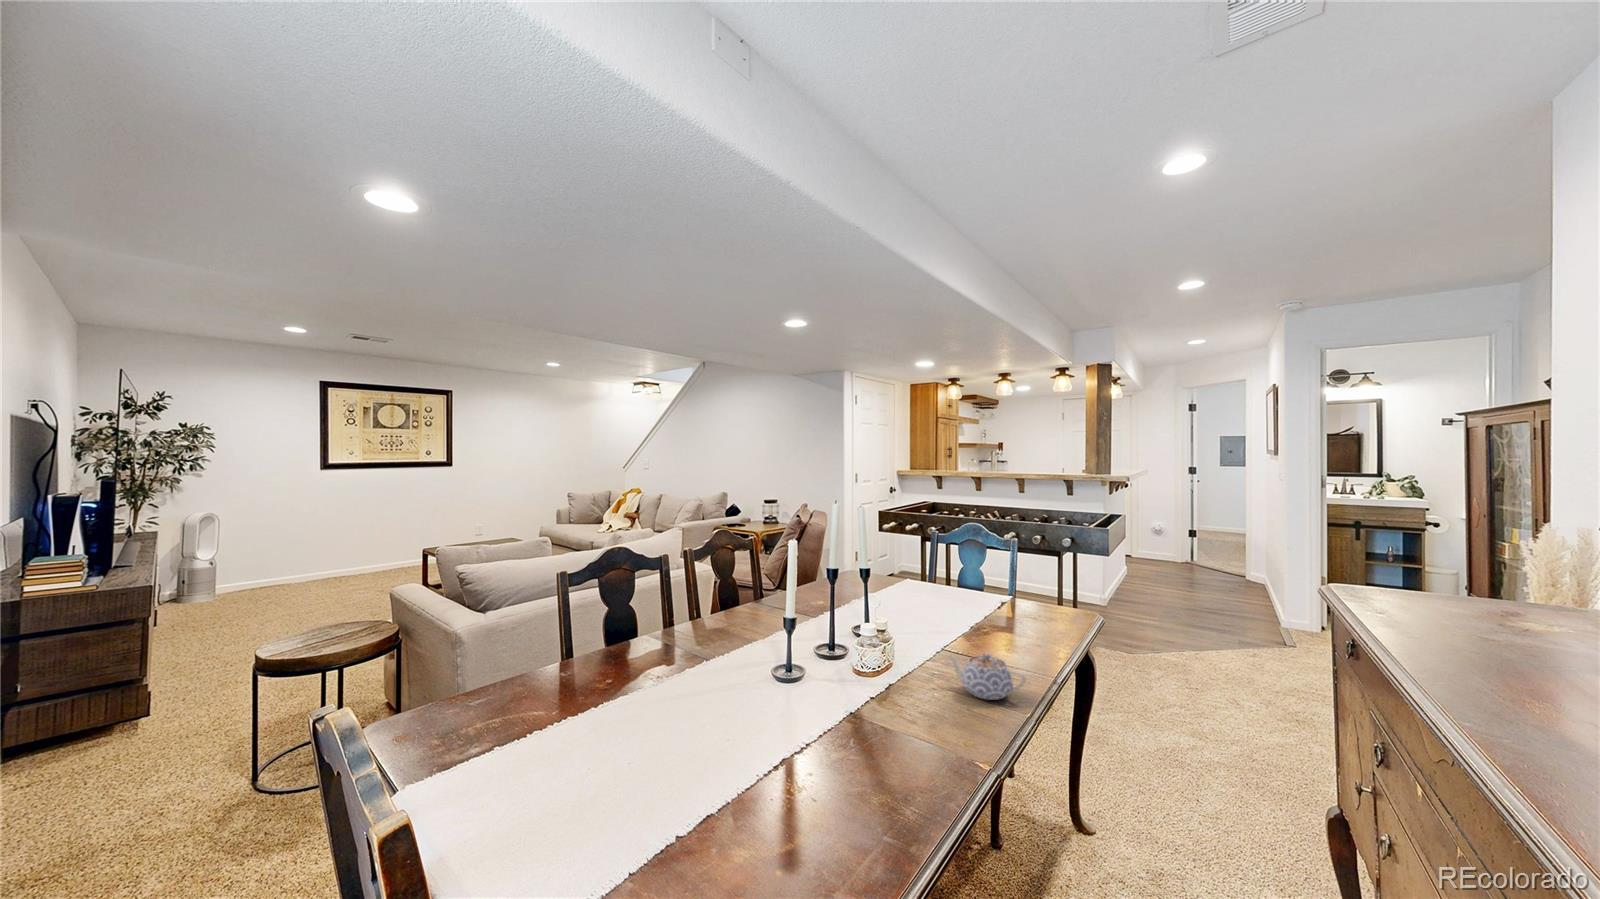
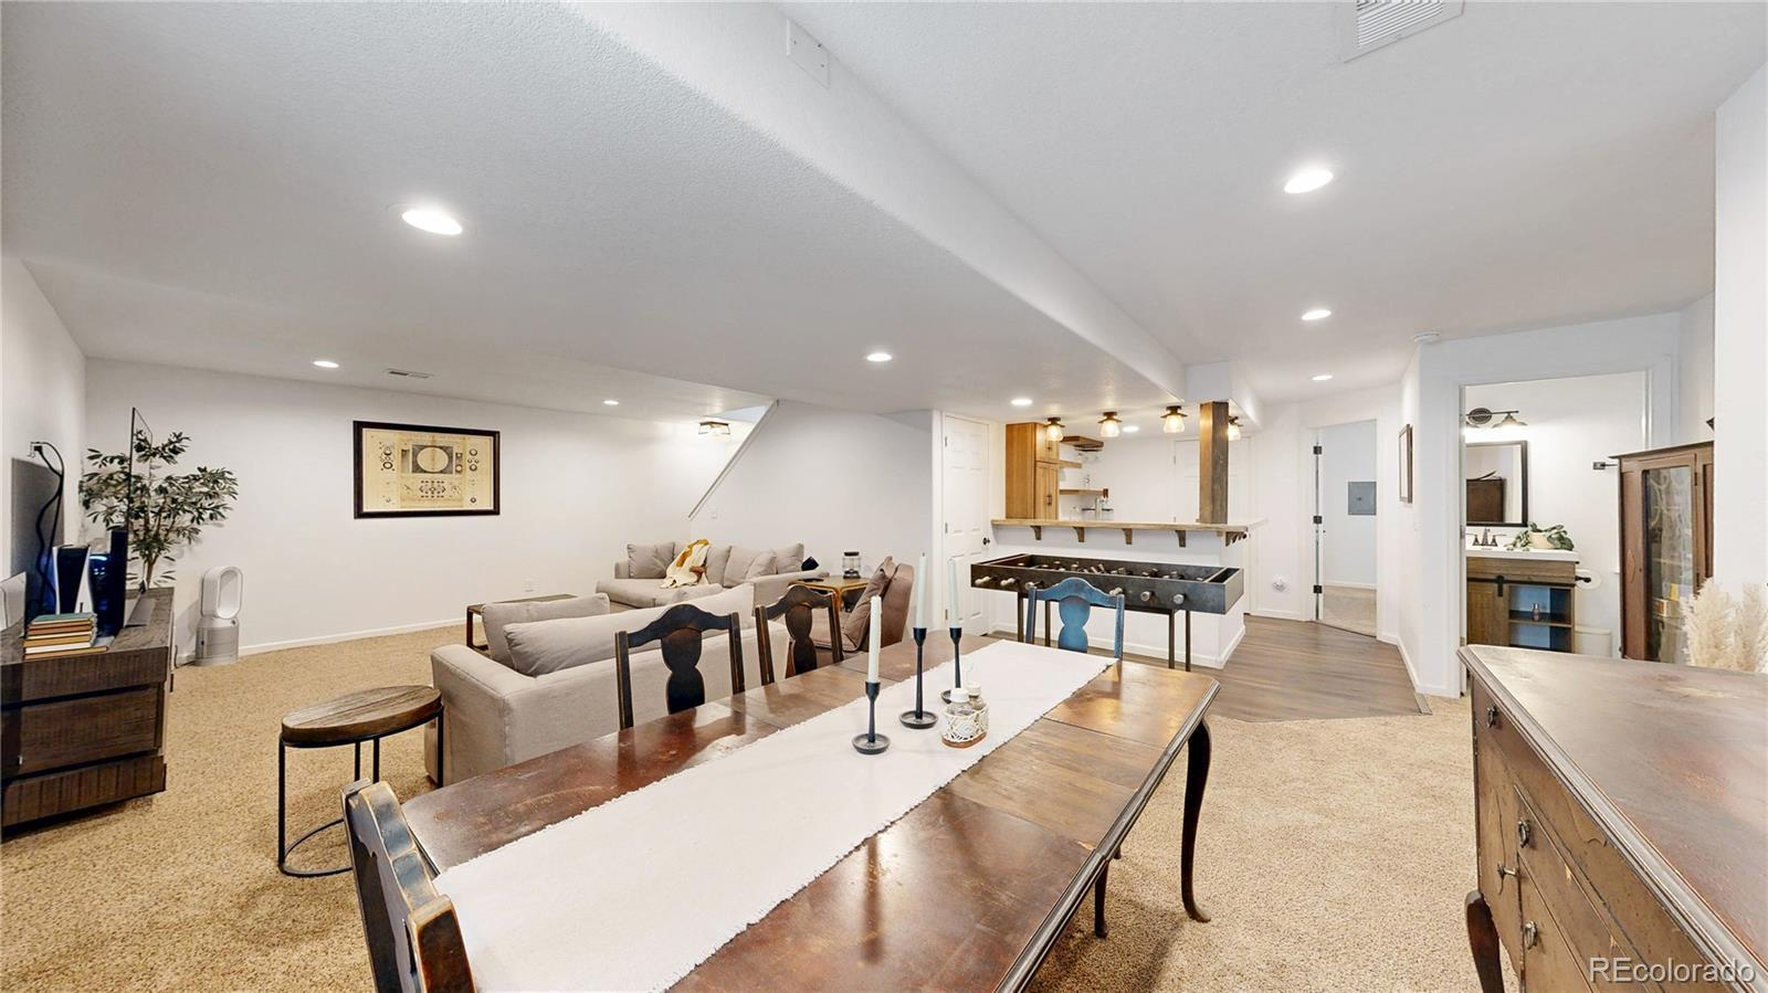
- teapot [945,652,1027,701]
